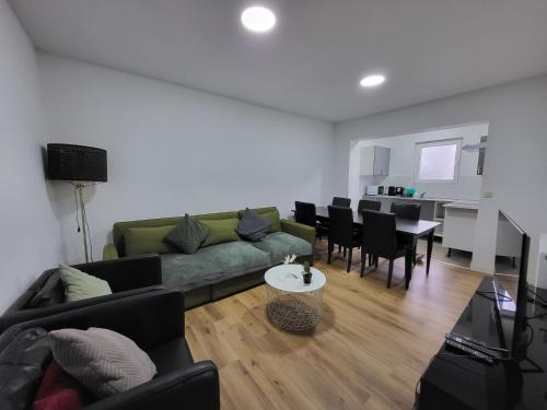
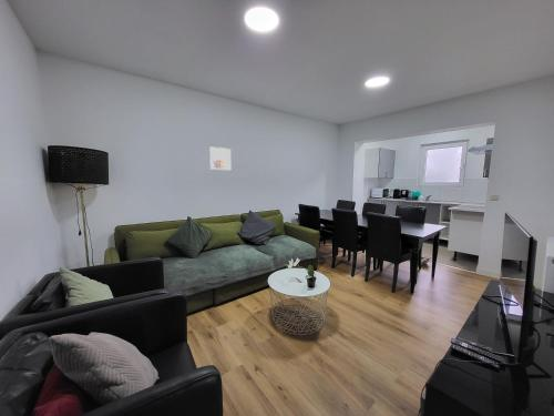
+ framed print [208,146,232,171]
